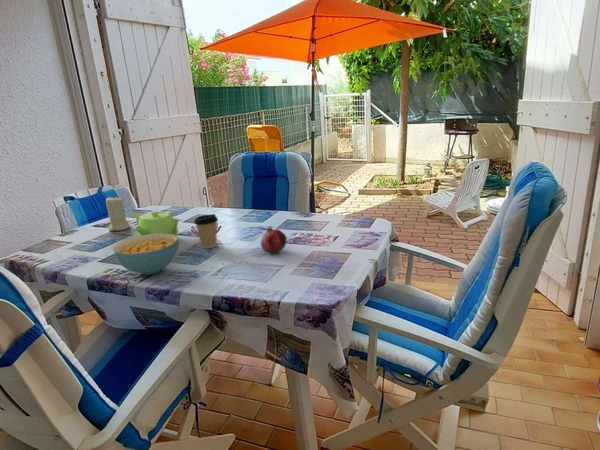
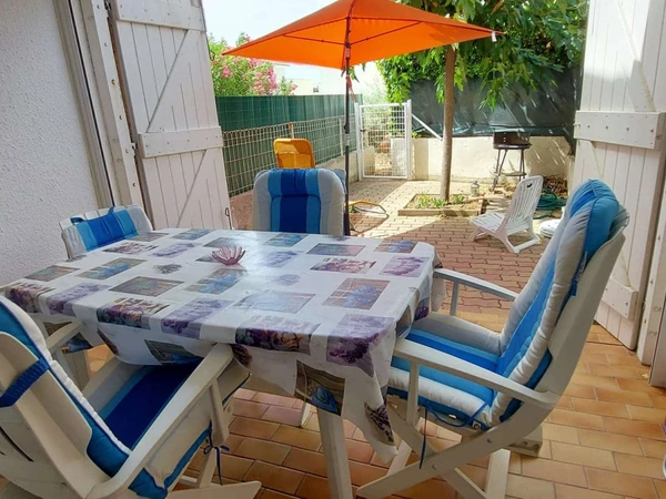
- cereal bowl [112,233,179,276]
- candle [105,195,131,232]
- fruit [260,225,287,254]
- coffee cup [193,213,219,249]
- teapot [131,210,180,237]
